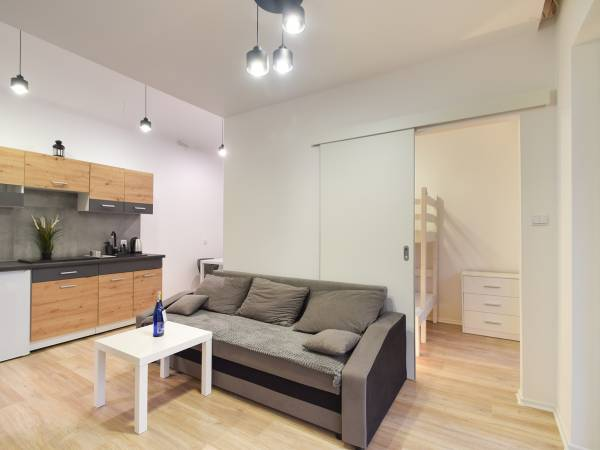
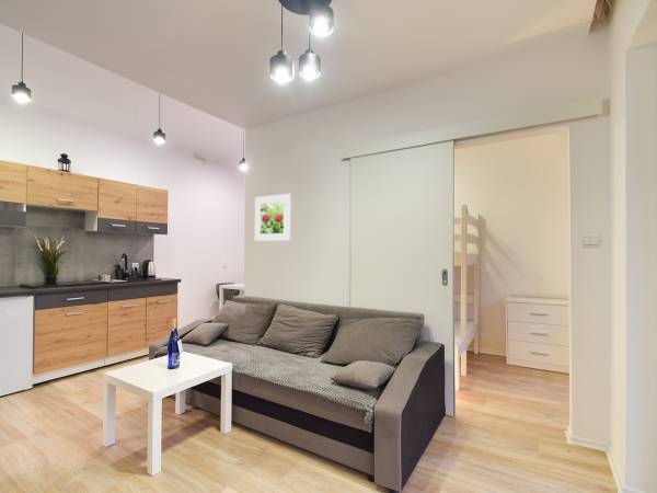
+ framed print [254,193,292,242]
